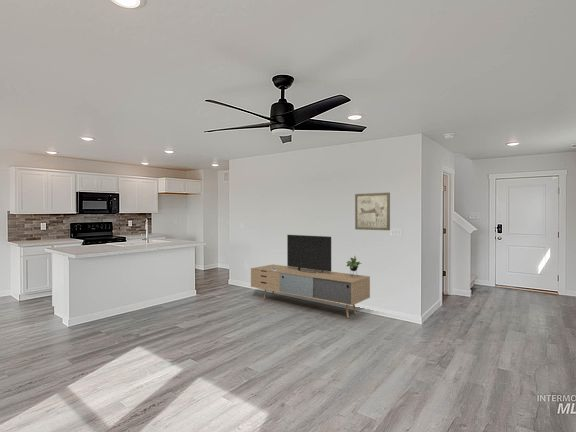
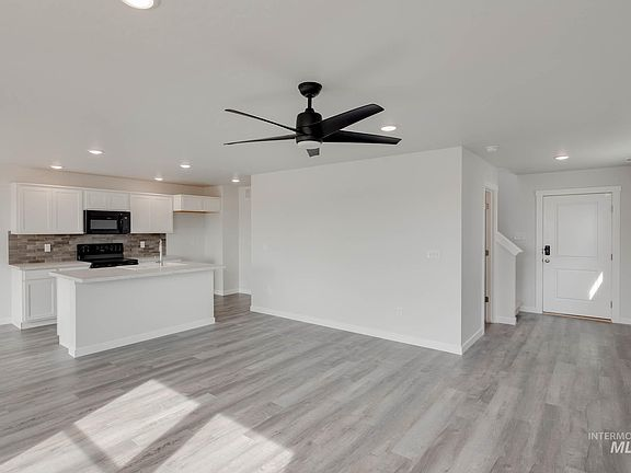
- media console [250,234,371,319]
- wall art [354,192,391,231]
